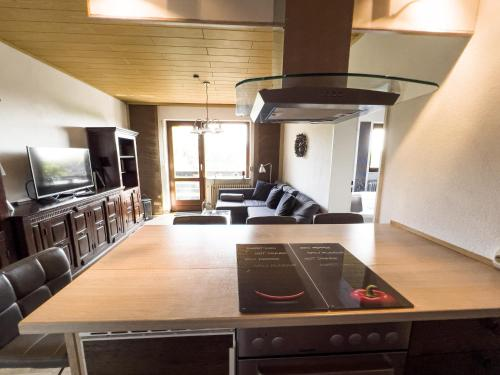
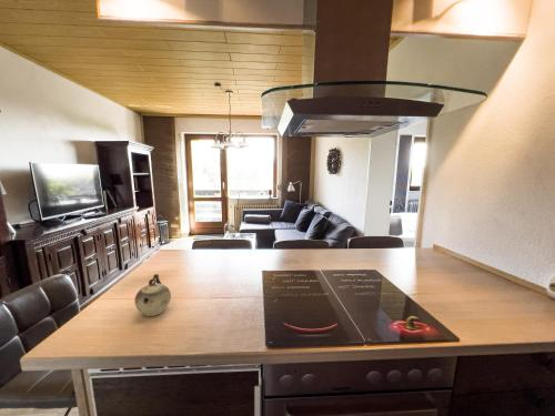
+ teapot [133,273,172,317]
